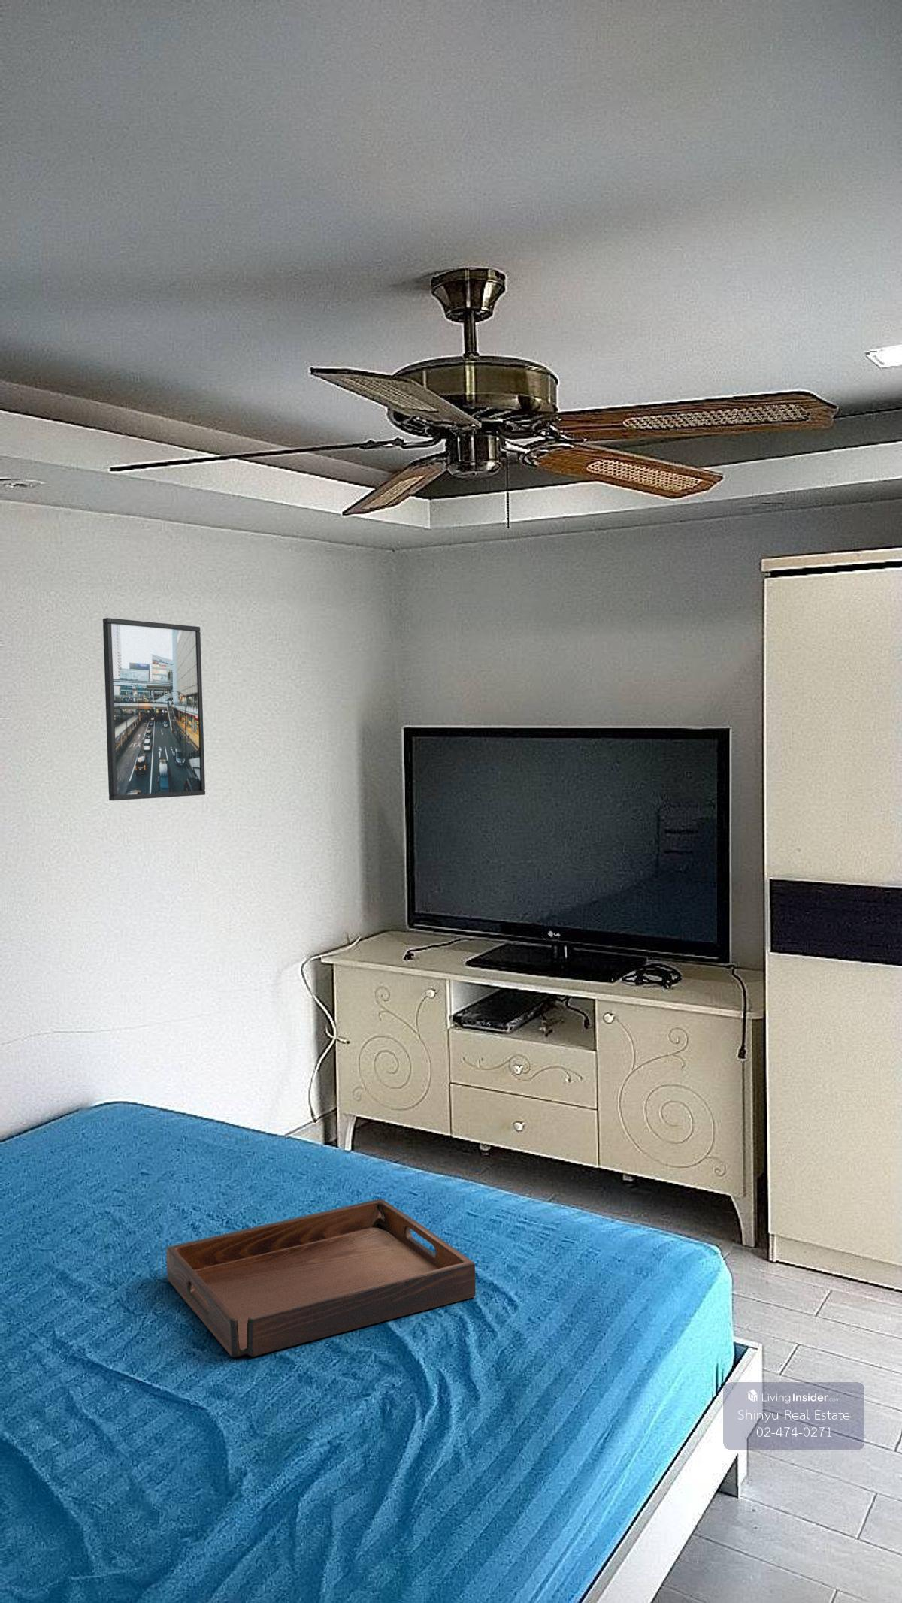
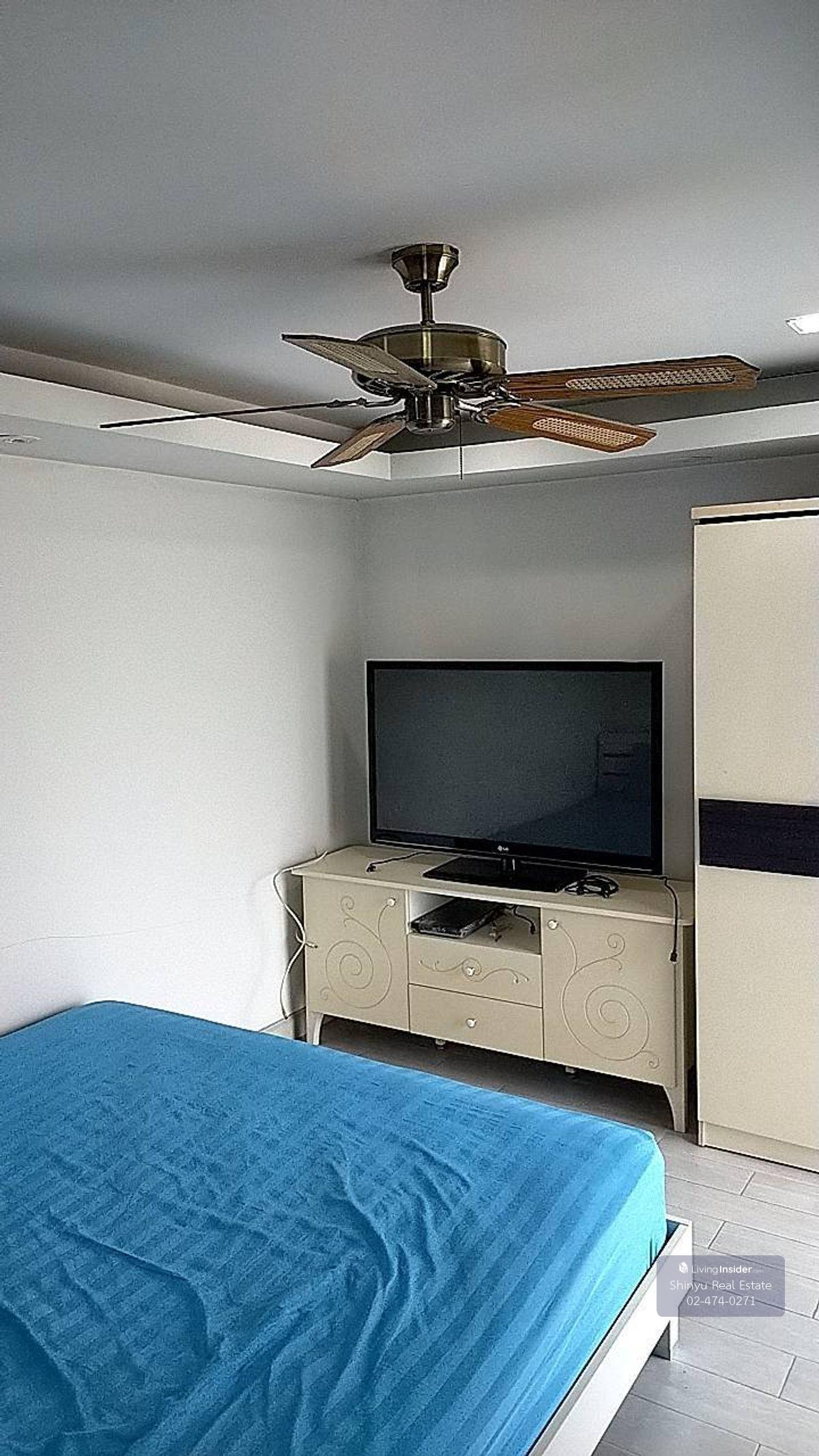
- serving tray [165,1198,477,1357]
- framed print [102,617,206,802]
